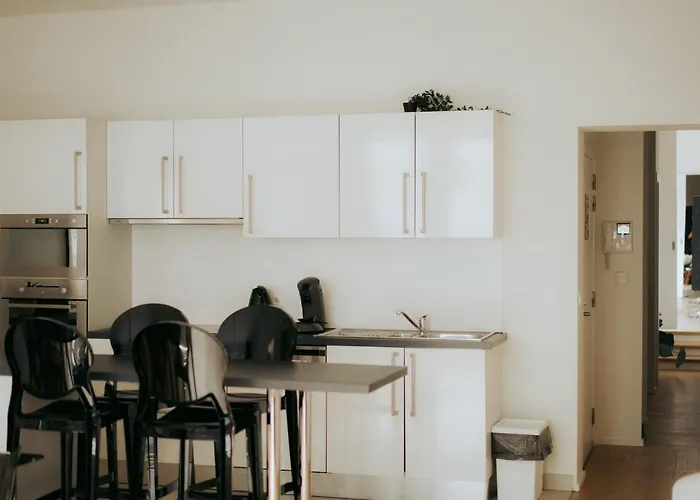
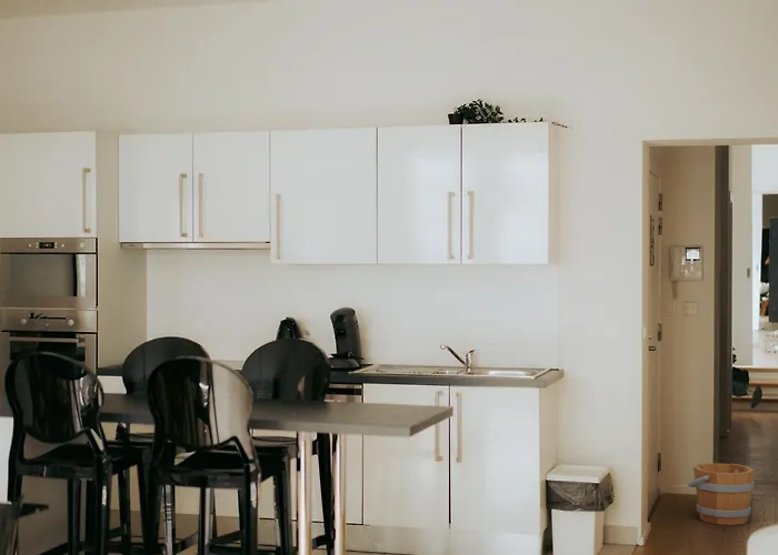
+ bucket [687,462,756,526]
